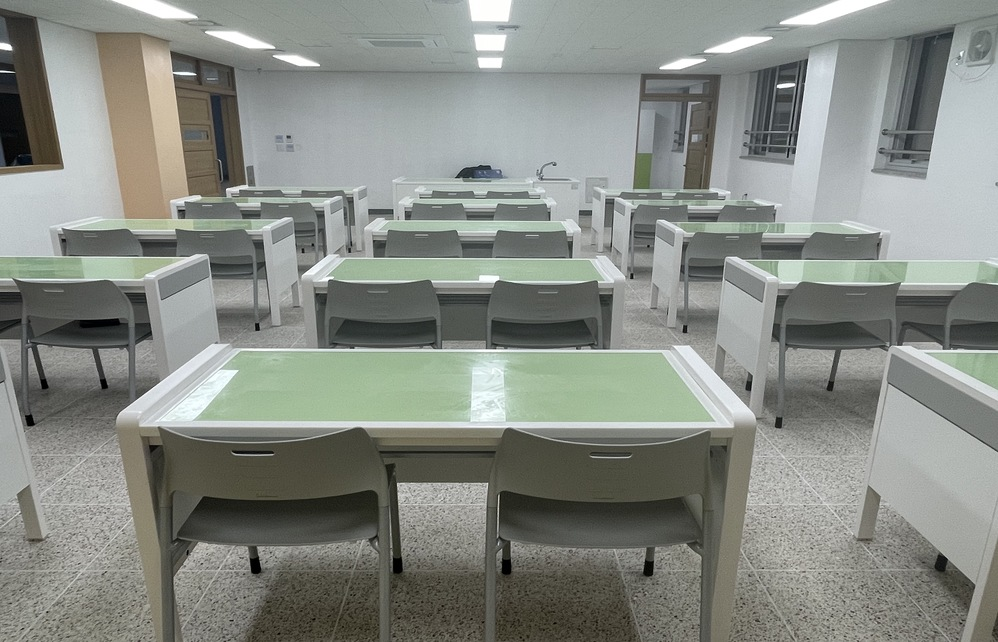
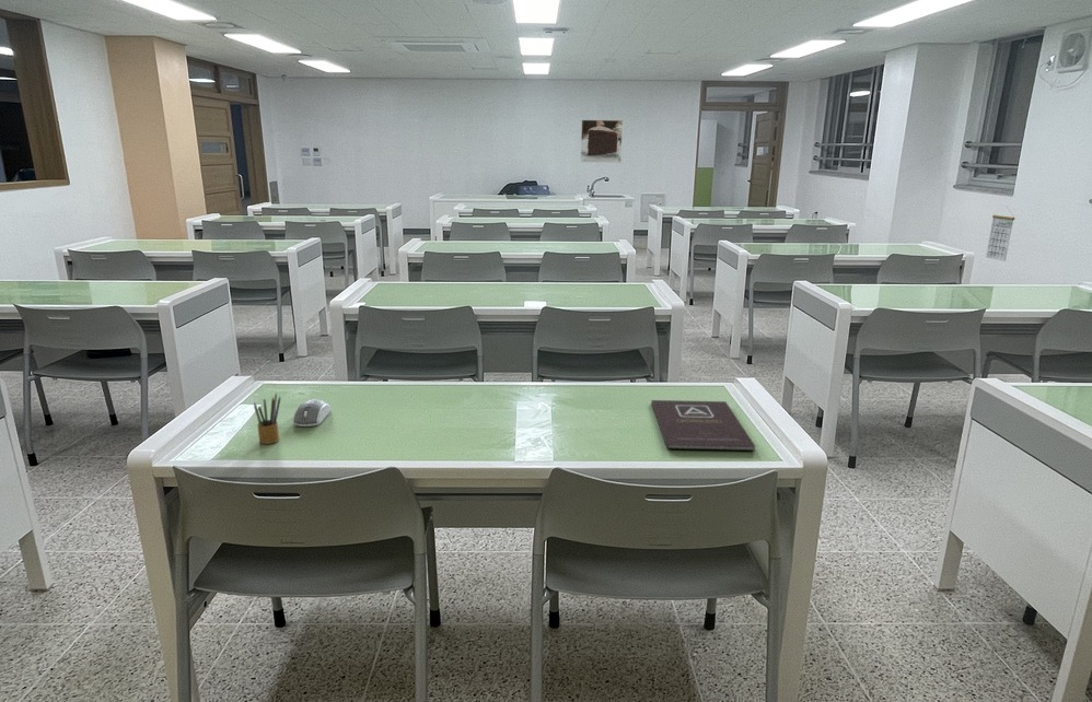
+ book [650,399,757,452]
+ calendar [985,207,1015,262]
+ computer mouse [291,398,333,428]
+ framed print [580,119,624,164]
+ pencil box [253,391,281,445]
